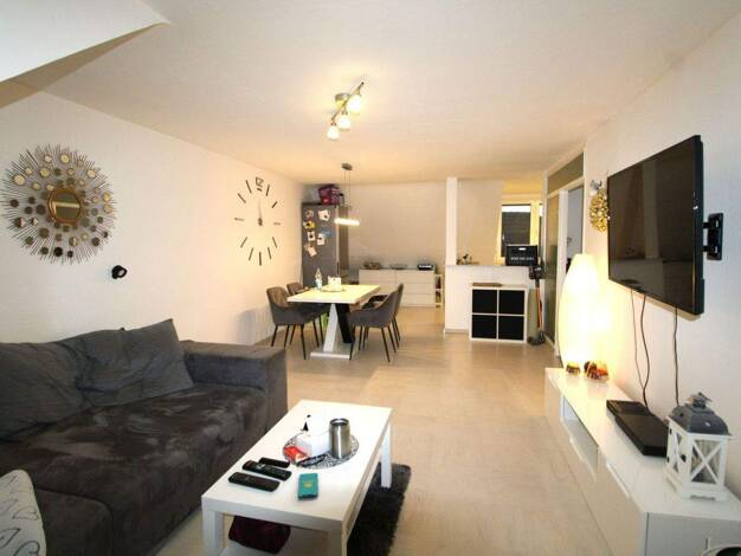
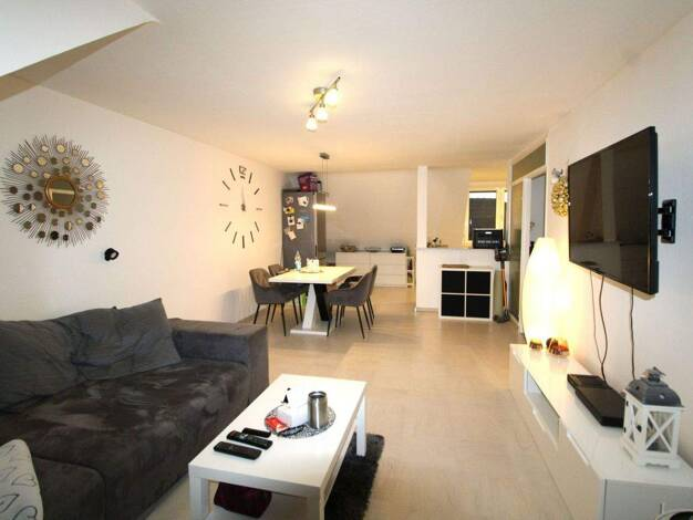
- smartphone [297,472,320,499]
